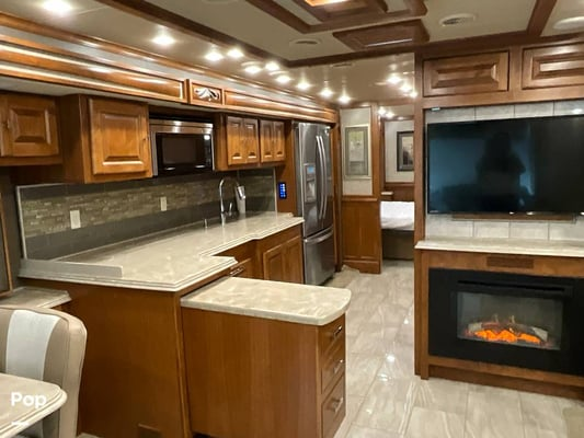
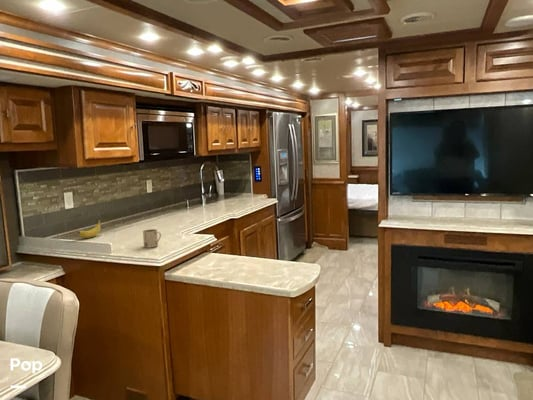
+ fruit [77,219,101,239]
+ mug [142,228,162,249]
